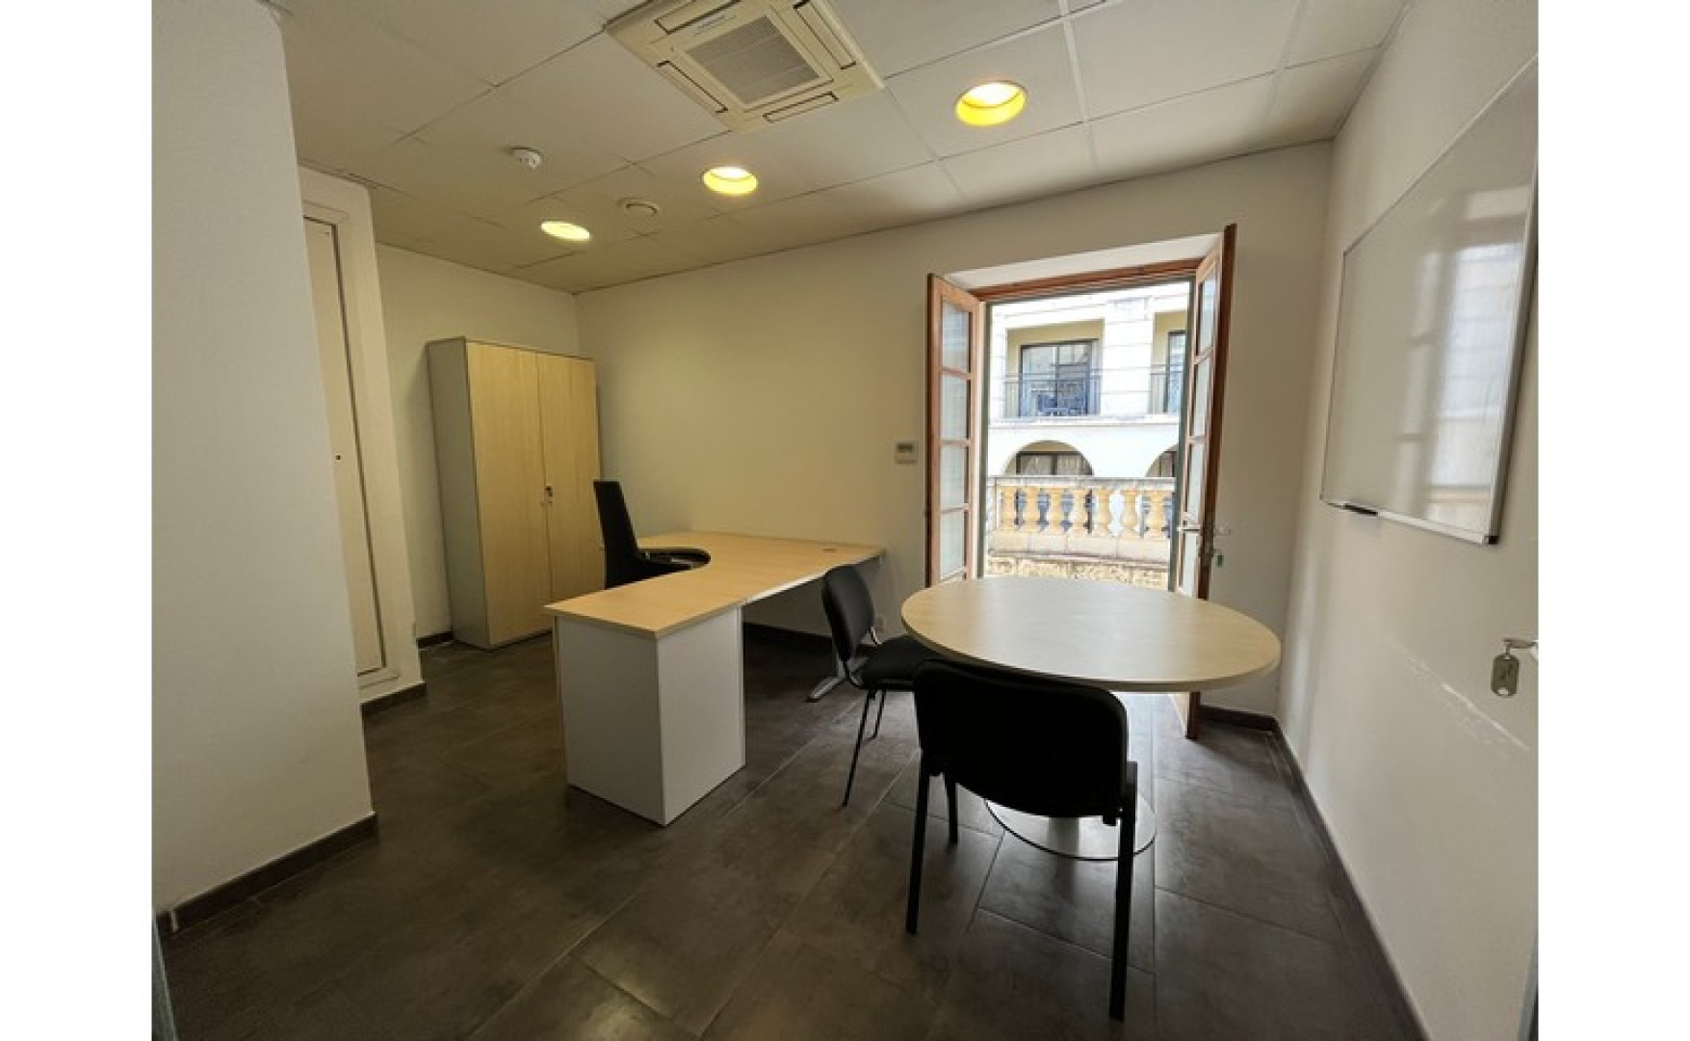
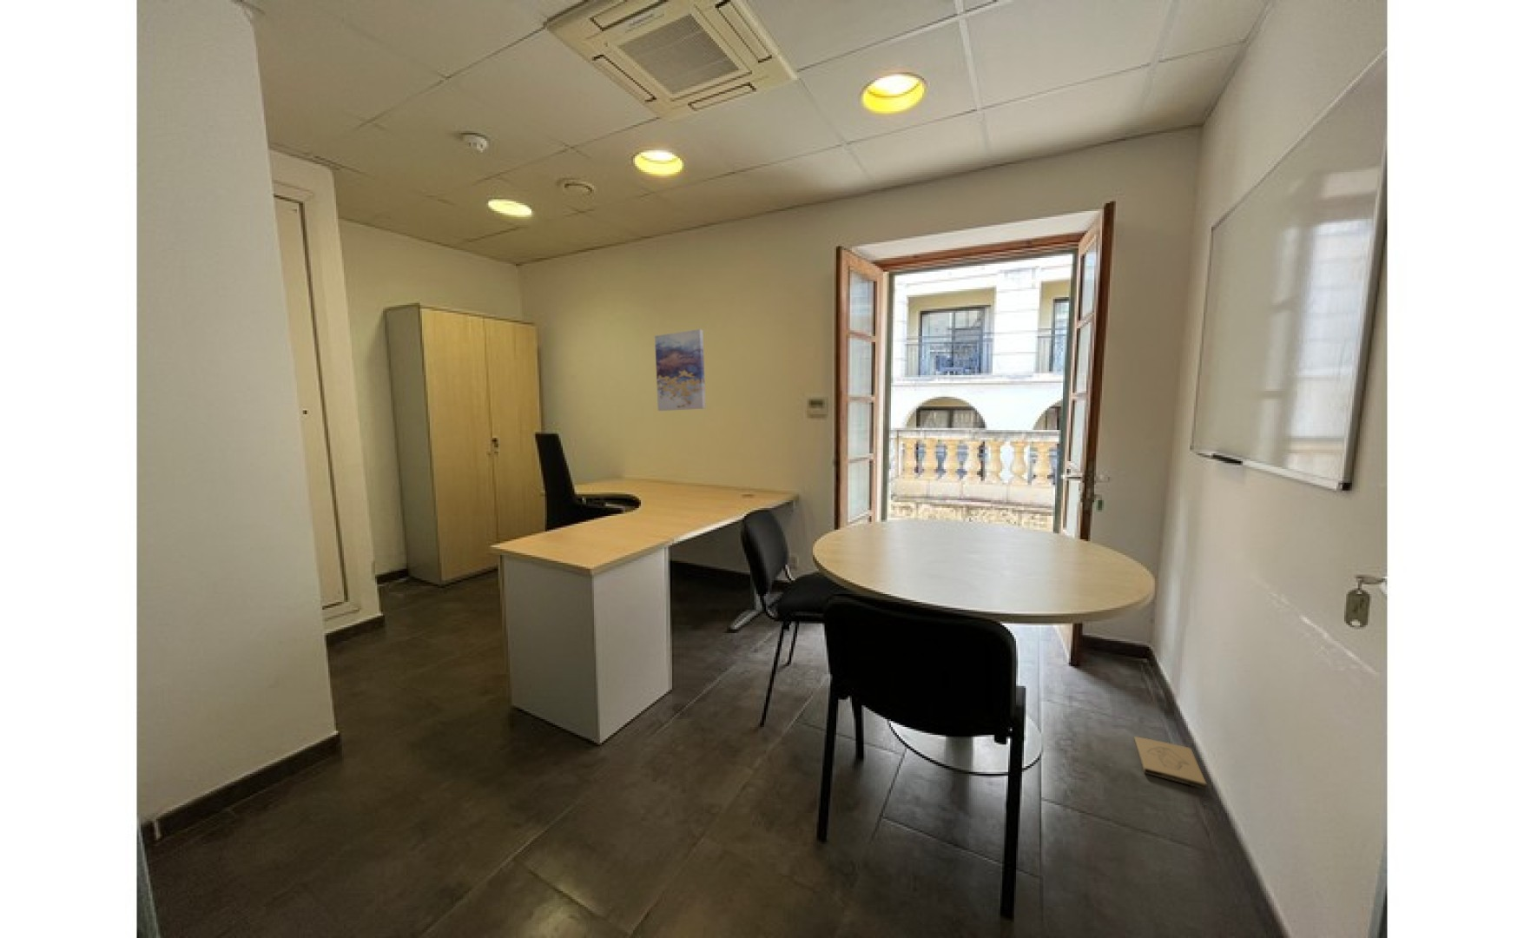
+ wall art [654,329,706,411]
+ box [1133,736,1208,790]
